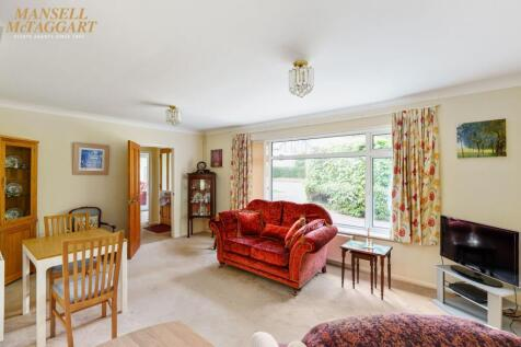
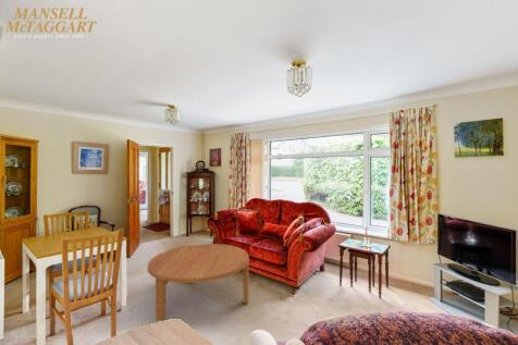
+ coffee table [147,243,250,323]
